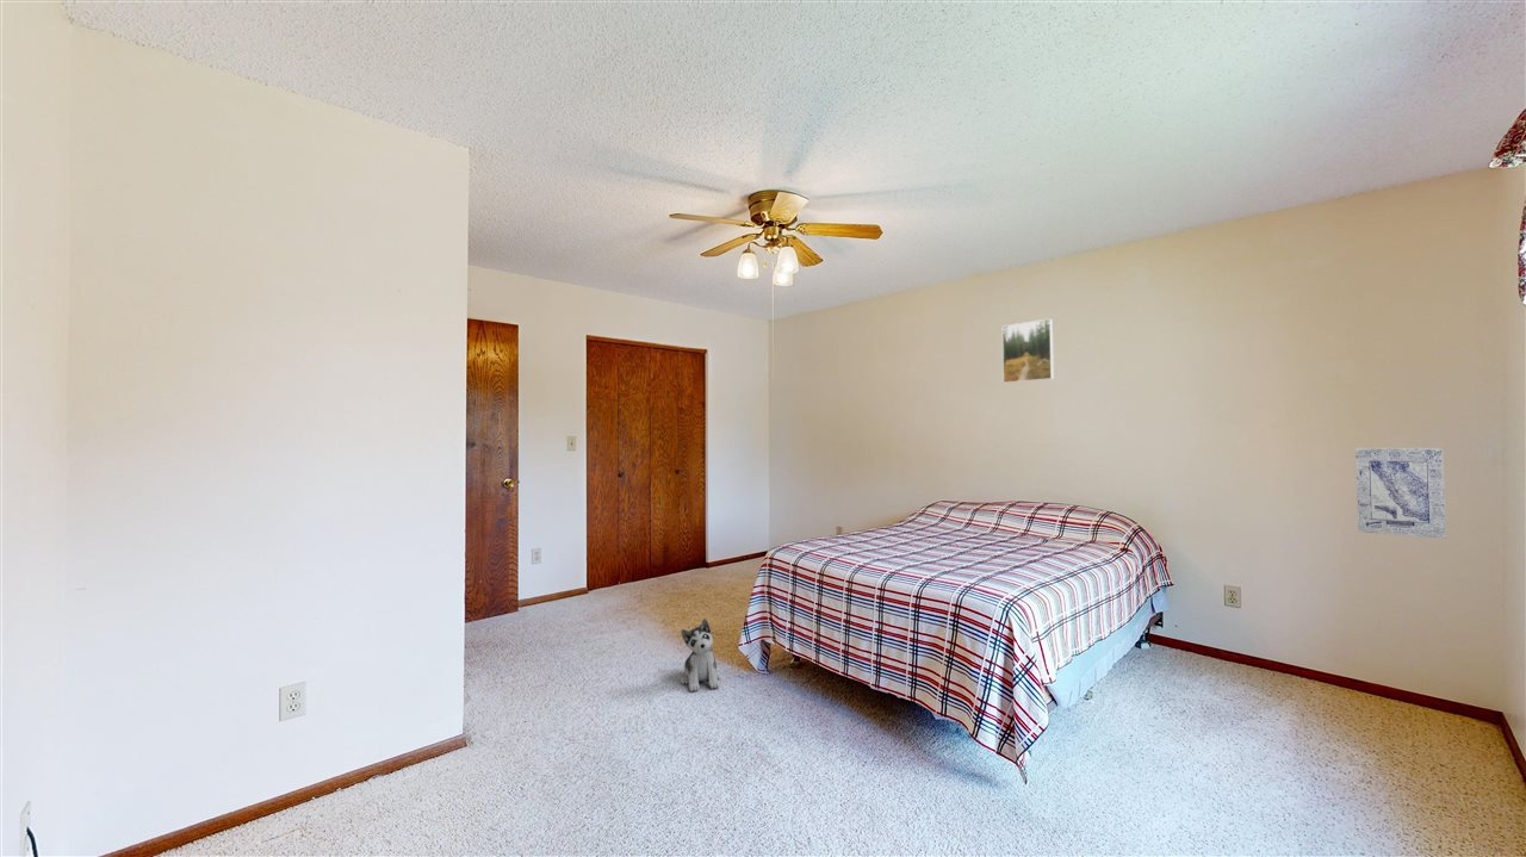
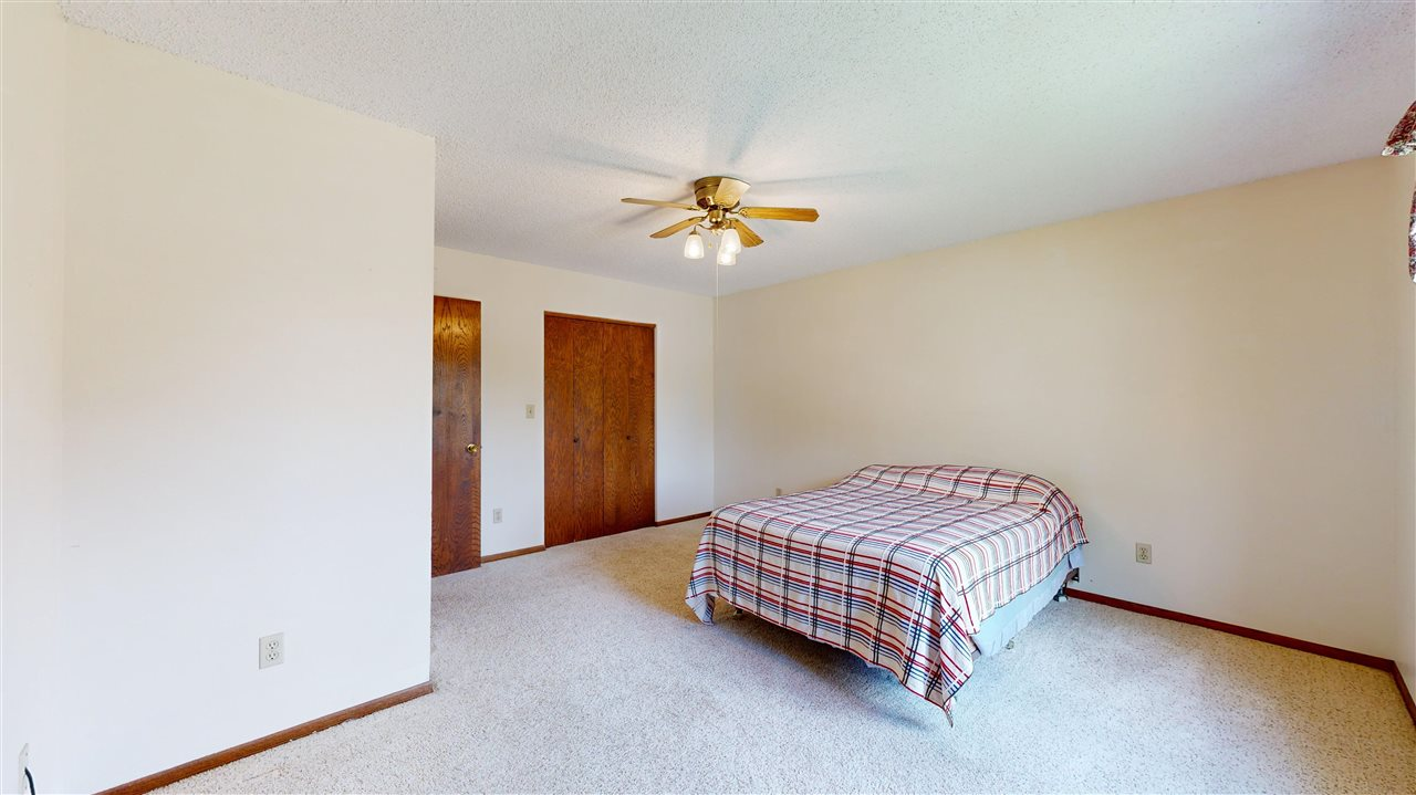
- plush toy [680,619,721,693]
- wall art [1354,447,1447,540]
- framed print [1001,317,1055,384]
